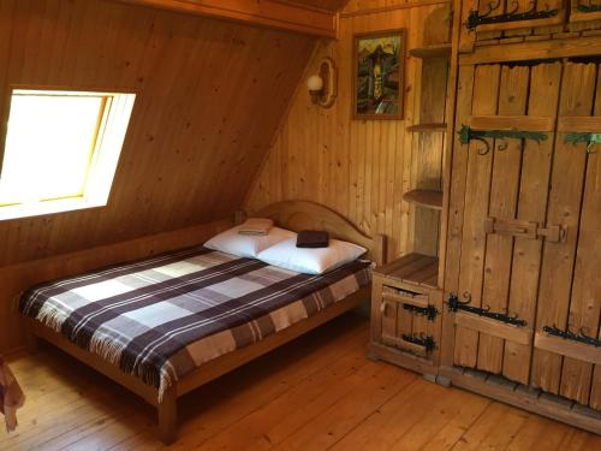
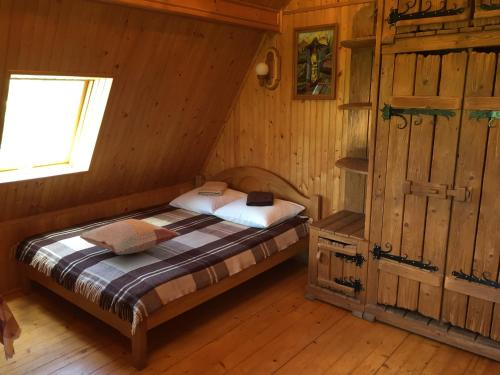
+ decorative pillow [79,218,182,256]
